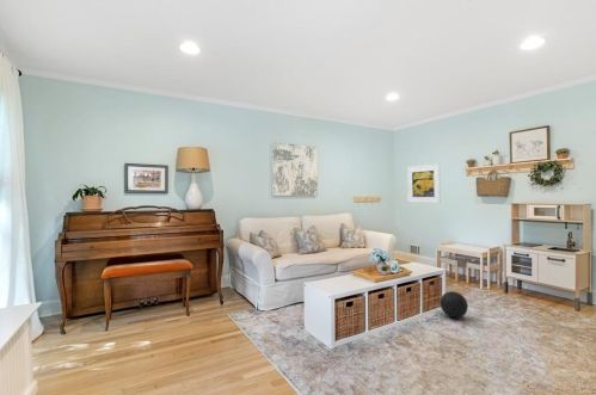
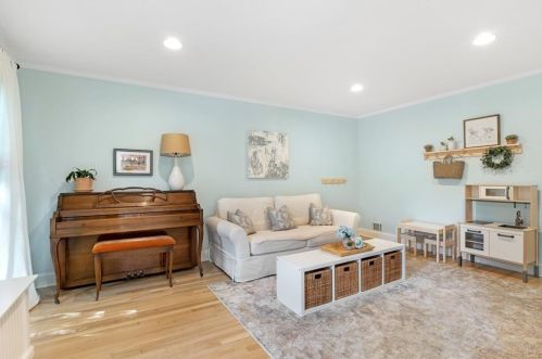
- ball [438,290,469,319]
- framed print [406,163,442,204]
